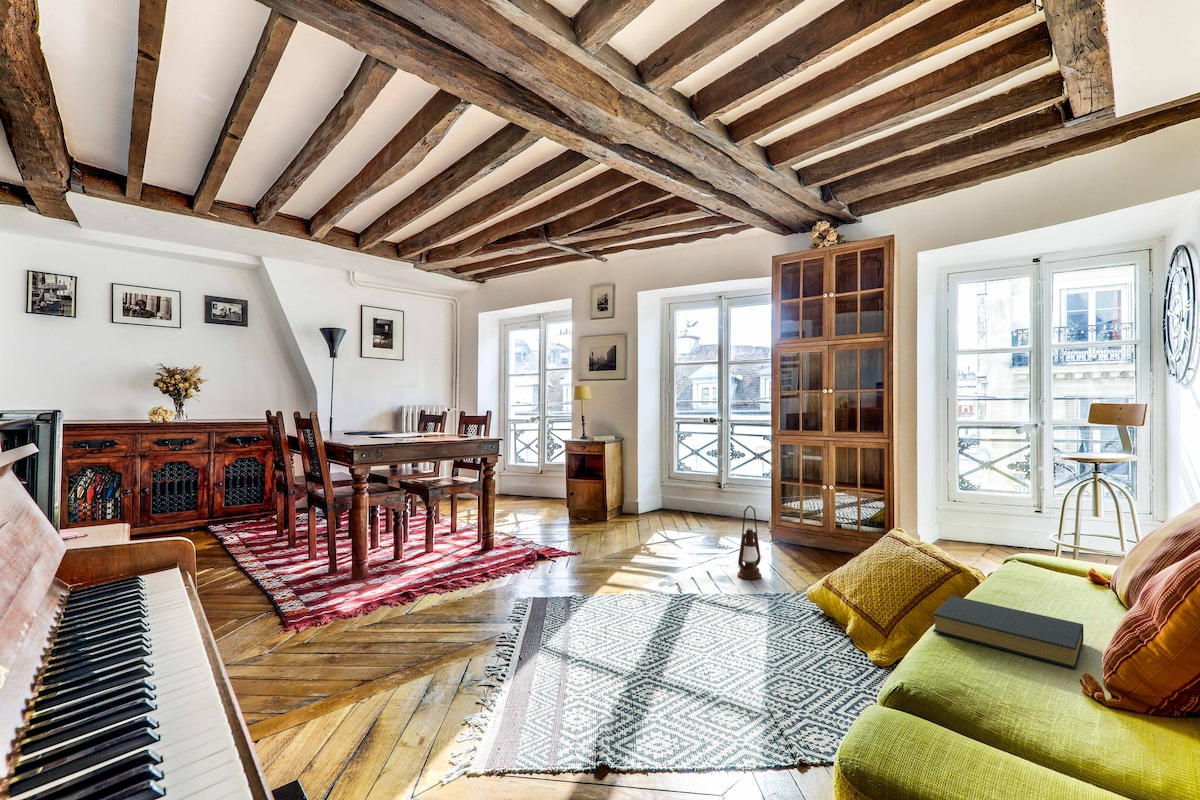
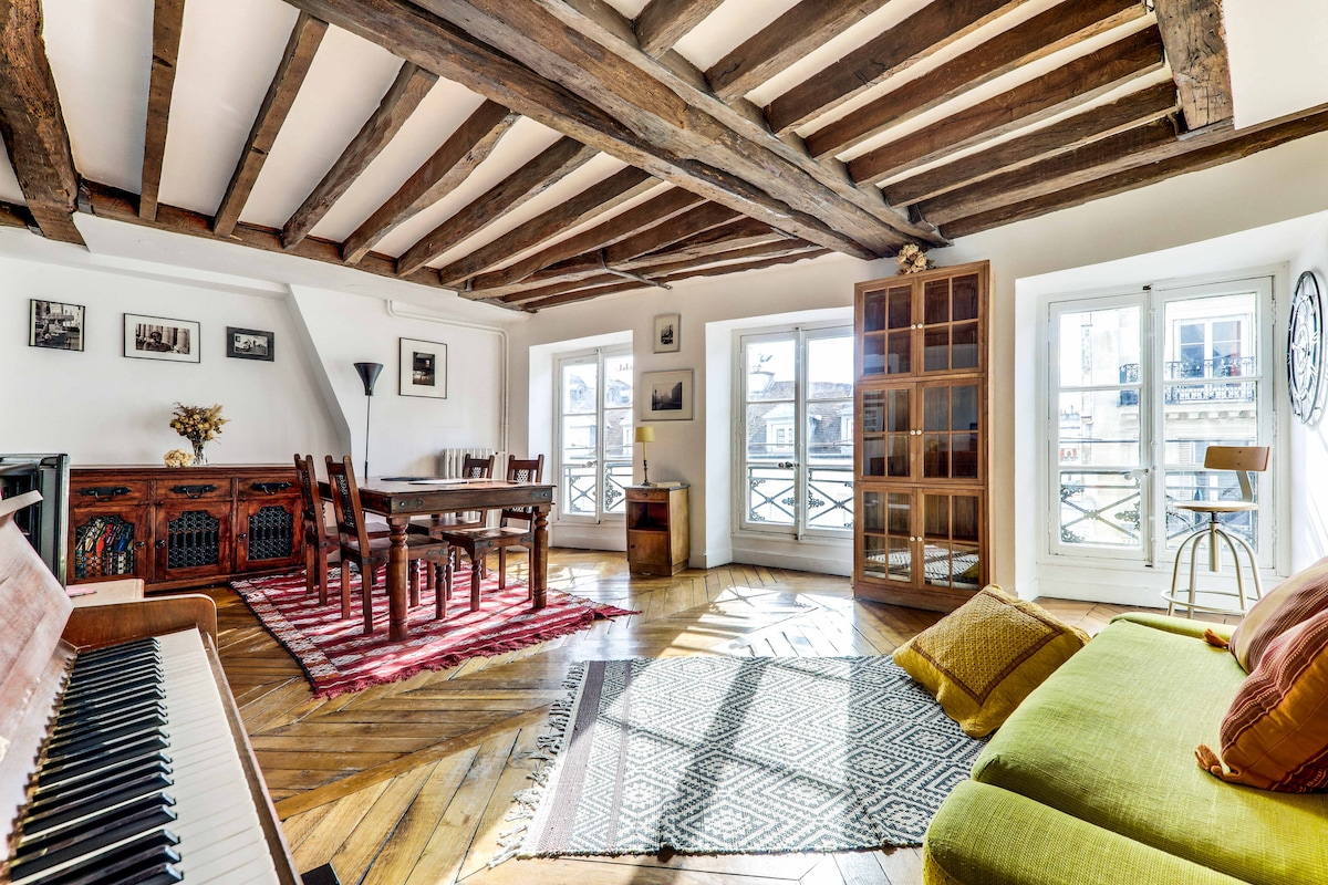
- lantern [737,504,762,581]
- hardback book [932,595,1084,670]
